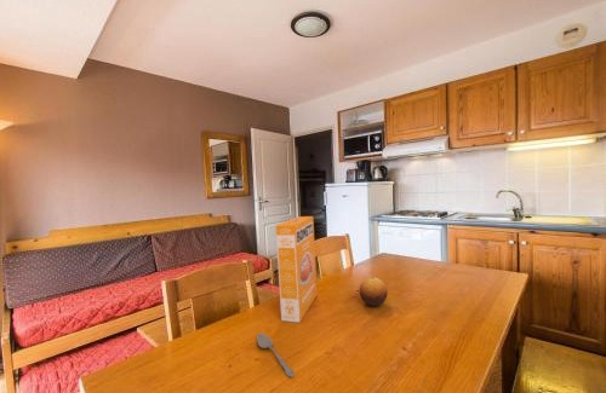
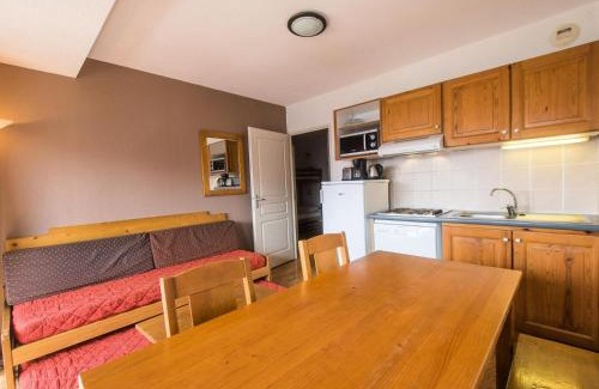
- cereal box [275,215,319,324]
- spoon [256,333,295,378]
- fruit [359,276,389,307]
